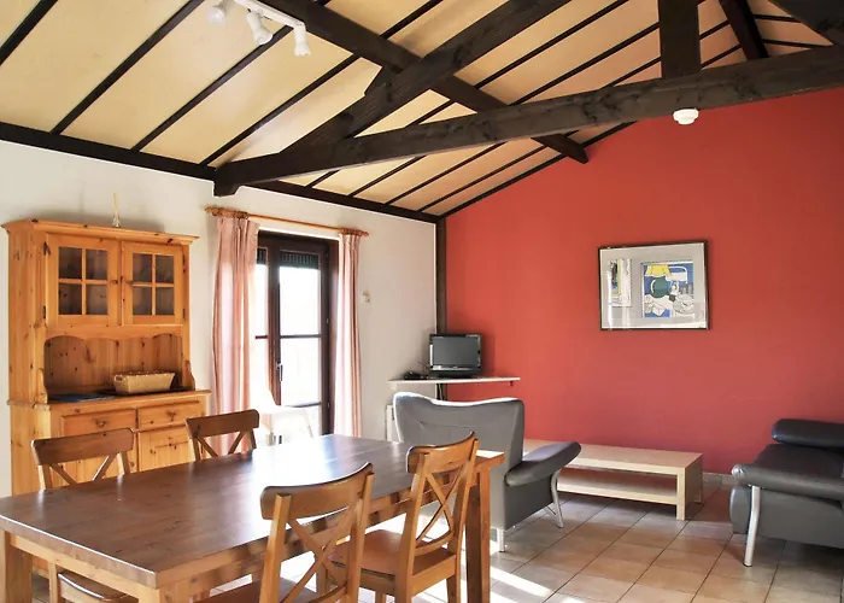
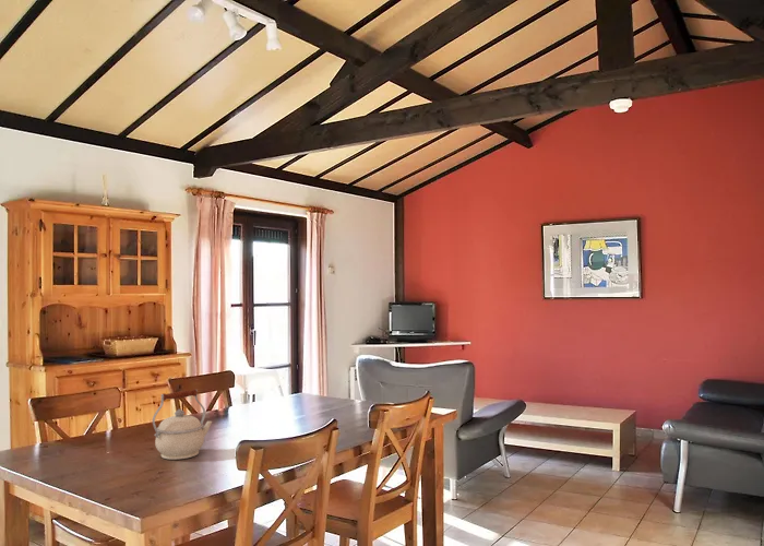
+ kettle [152,389,213,461]
